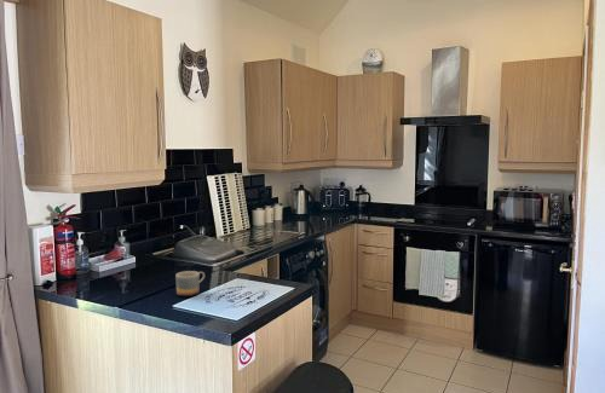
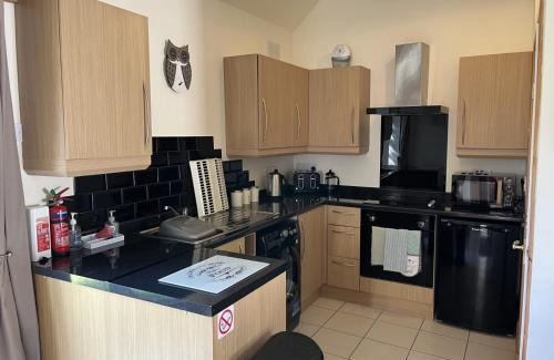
- mug [174,270,206,297]
